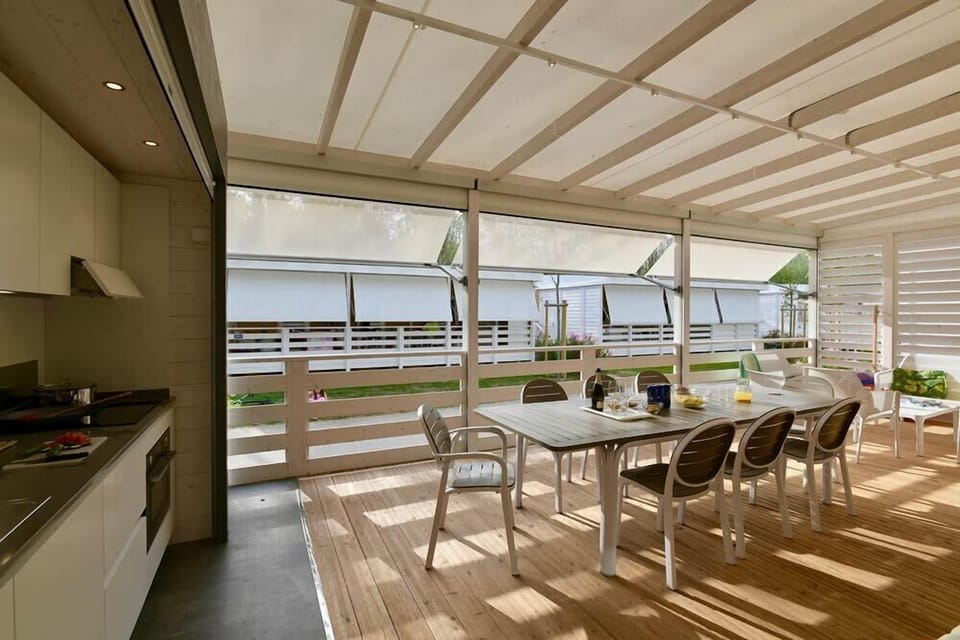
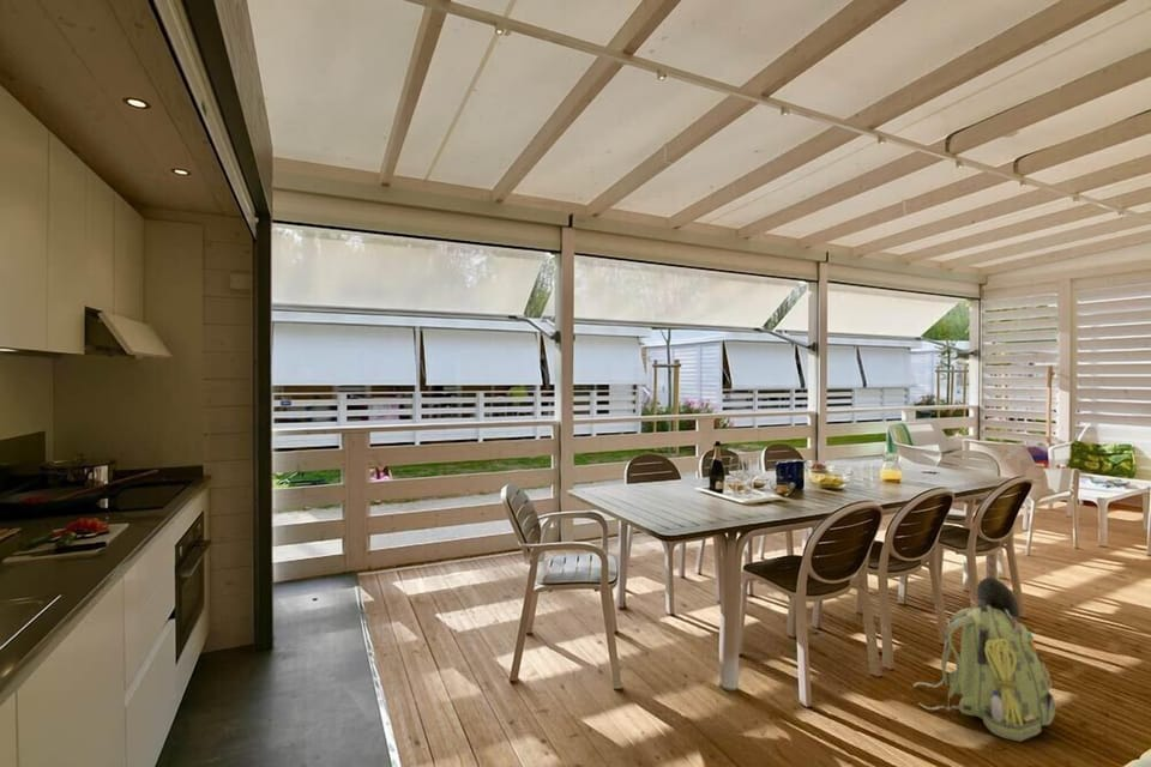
+ backpack [911,576,1056,743]
